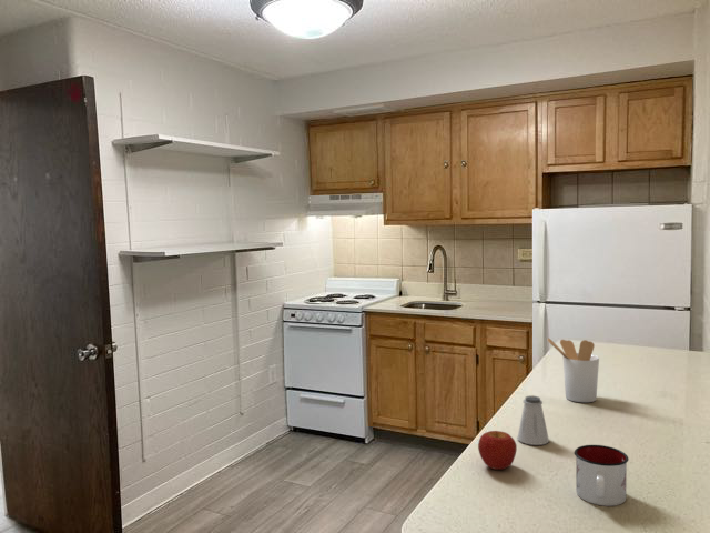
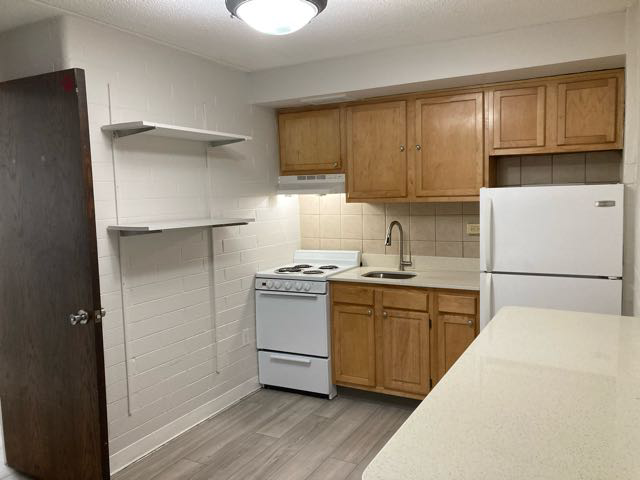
- apple [477,430,518,471]
- mug [574,444,630,507]
- saltshaker [516,394,550,446]
- utensil holder [547,336,600,403]
